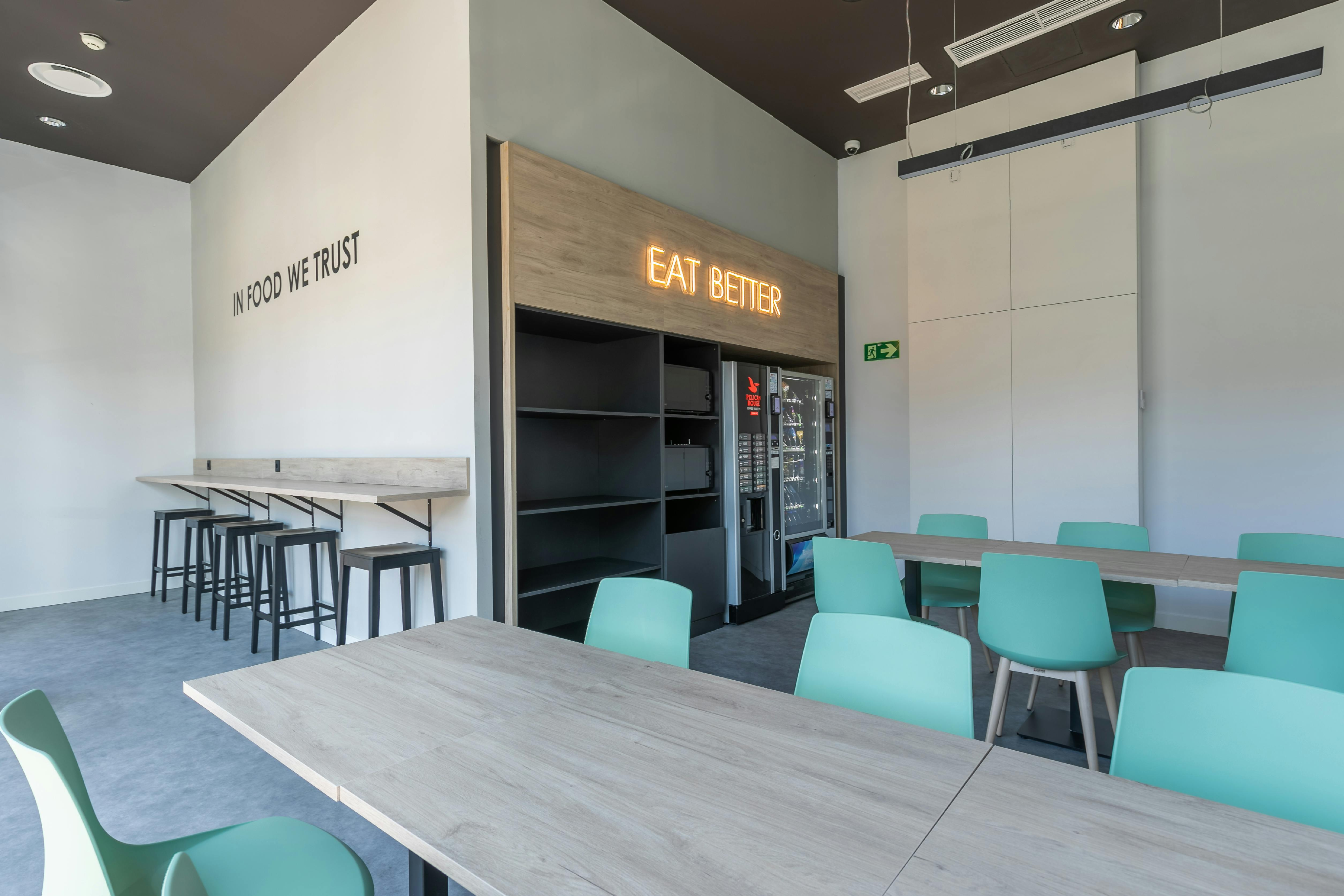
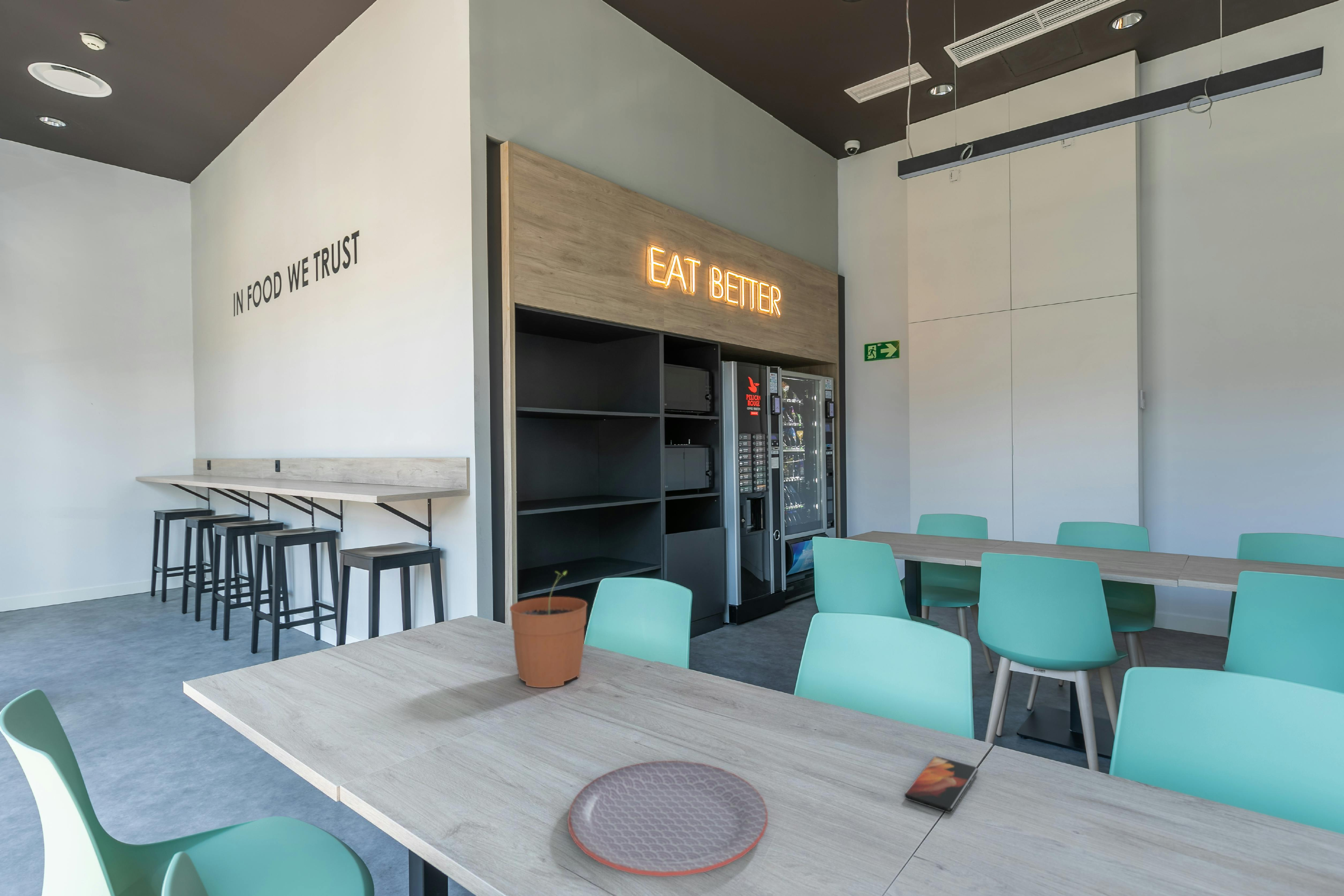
+ plant pot [510,571,588,688]
+ smartphone [904,756,978,813]
+ plate [567,760,768,877]
